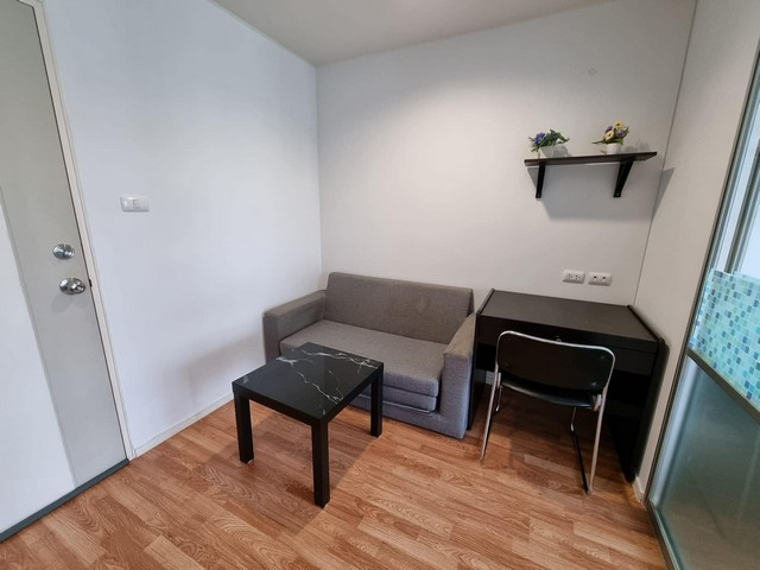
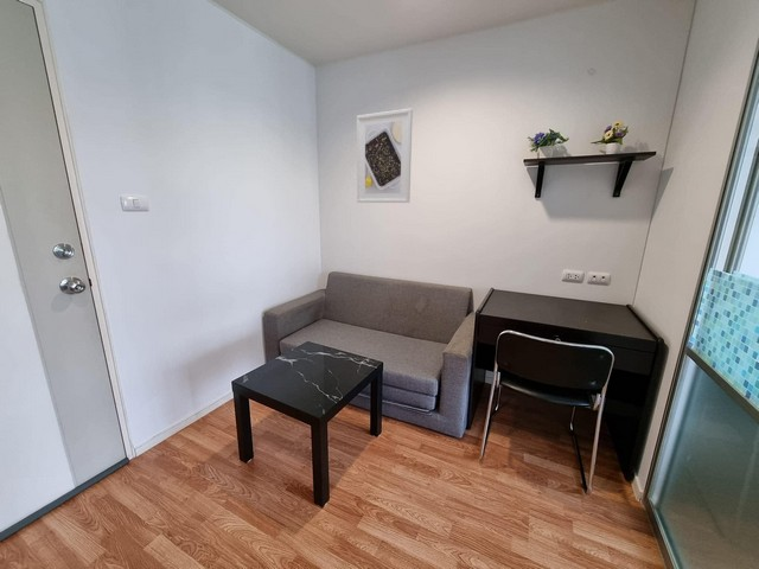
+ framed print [356,107,414,204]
